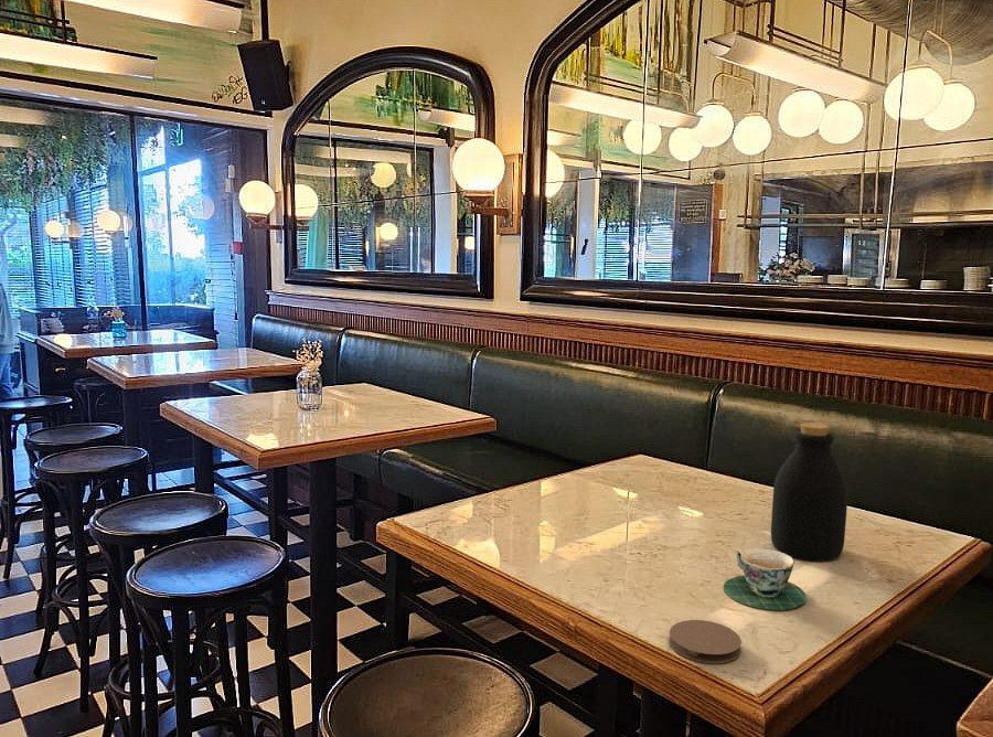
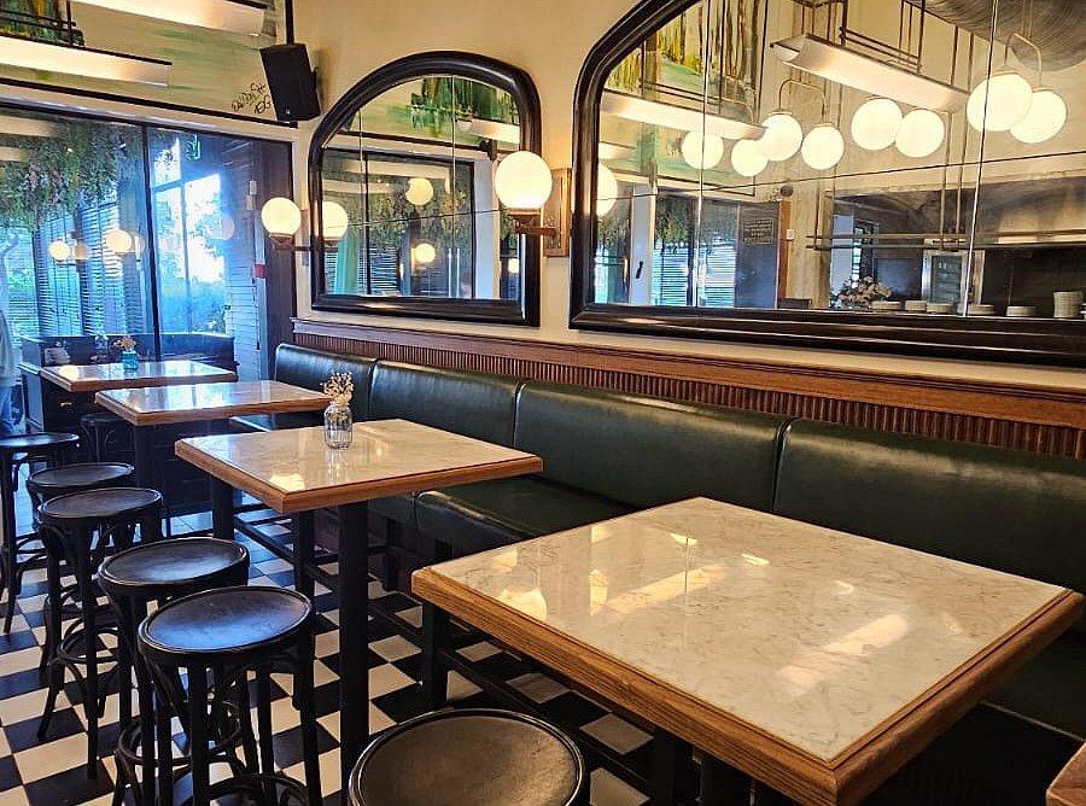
- teacup [723,548,808,611]
- bottle [770,421,848,562]
- coaster [669,619,743,665]
